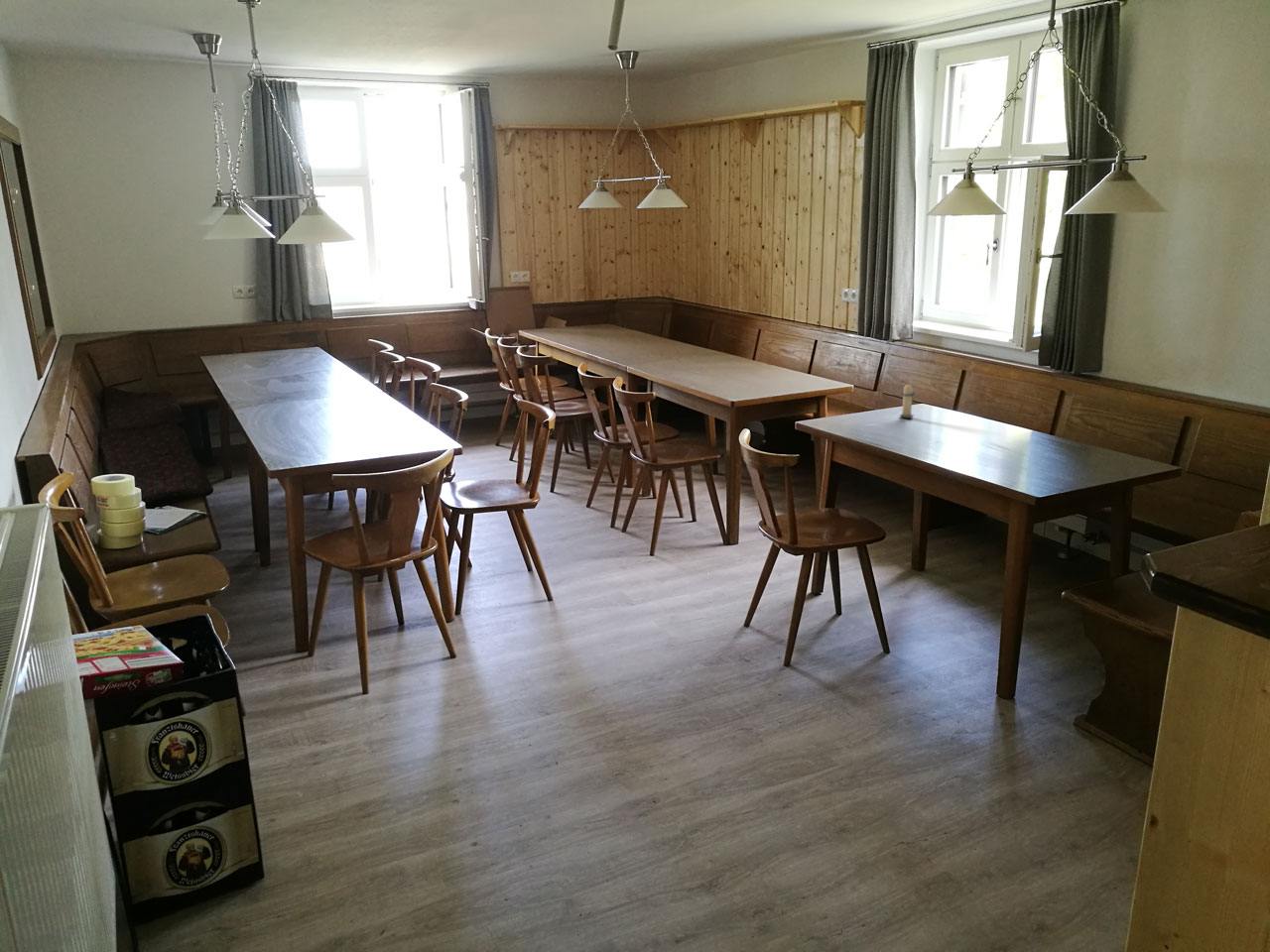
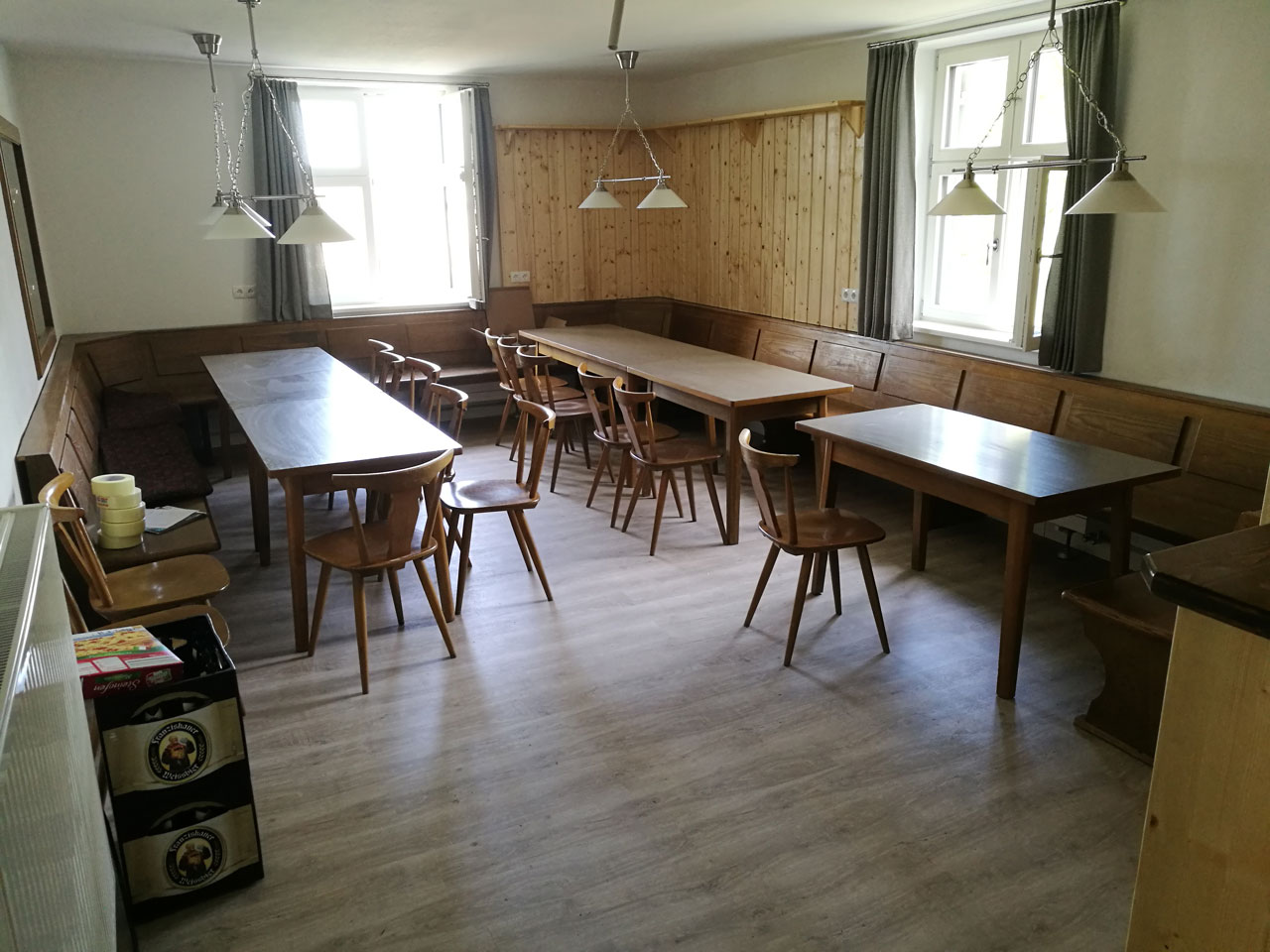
- candle [899,381,917,419]
